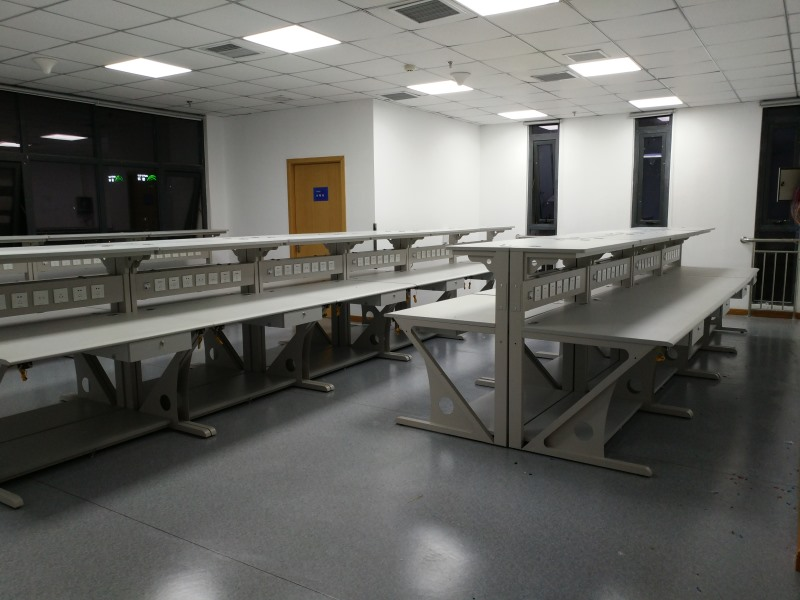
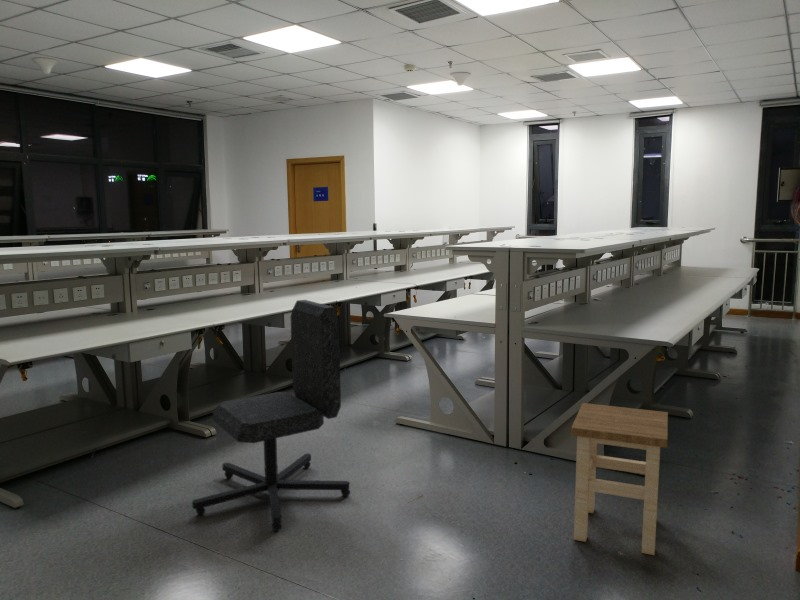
+ chair [191,299,351,532]
+ stool [570,402,669,556]
